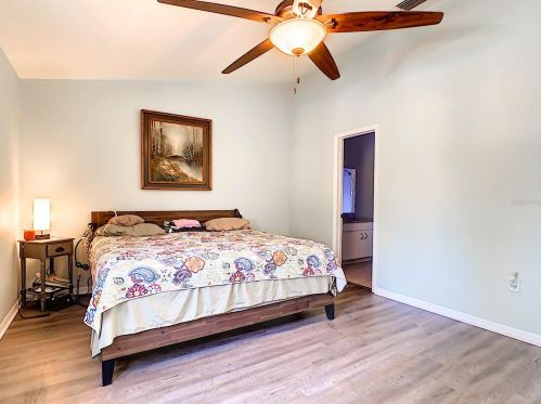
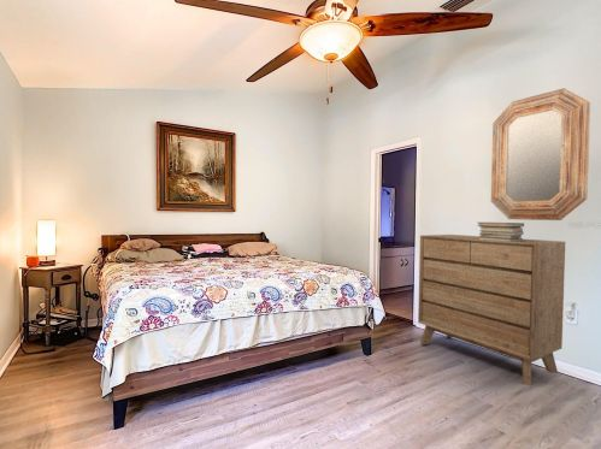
+ book stack [477,221,525,242]
+ dresser [417,234,566,386]
+ home mirror [490,87,591,221]
